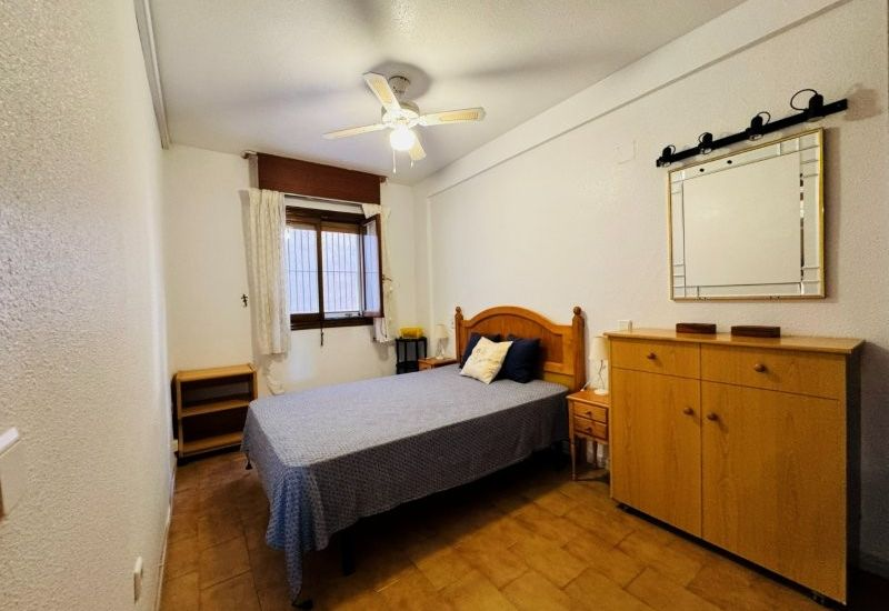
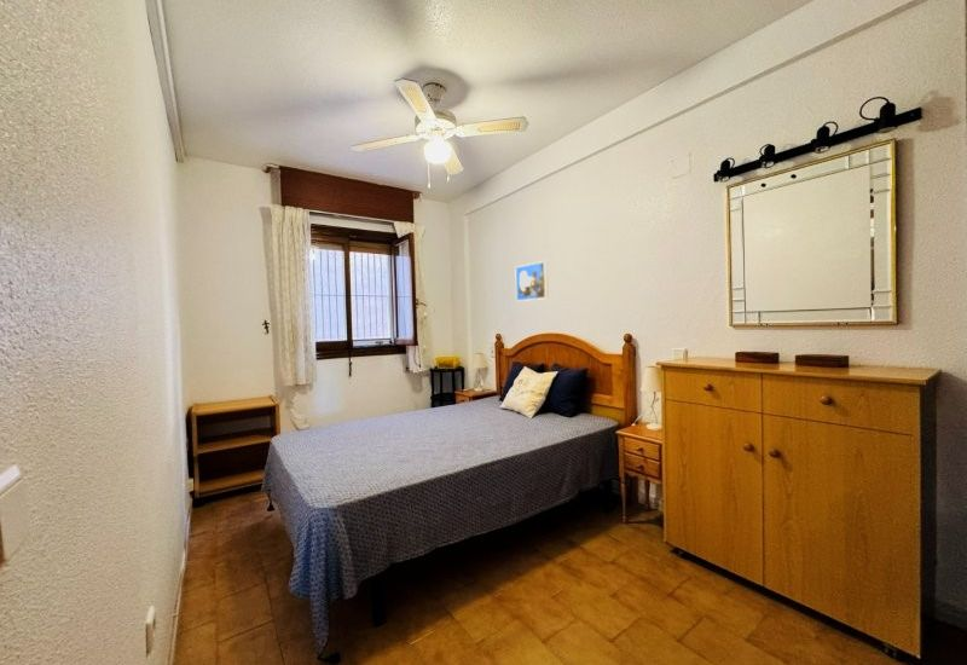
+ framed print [514,260,550,302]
